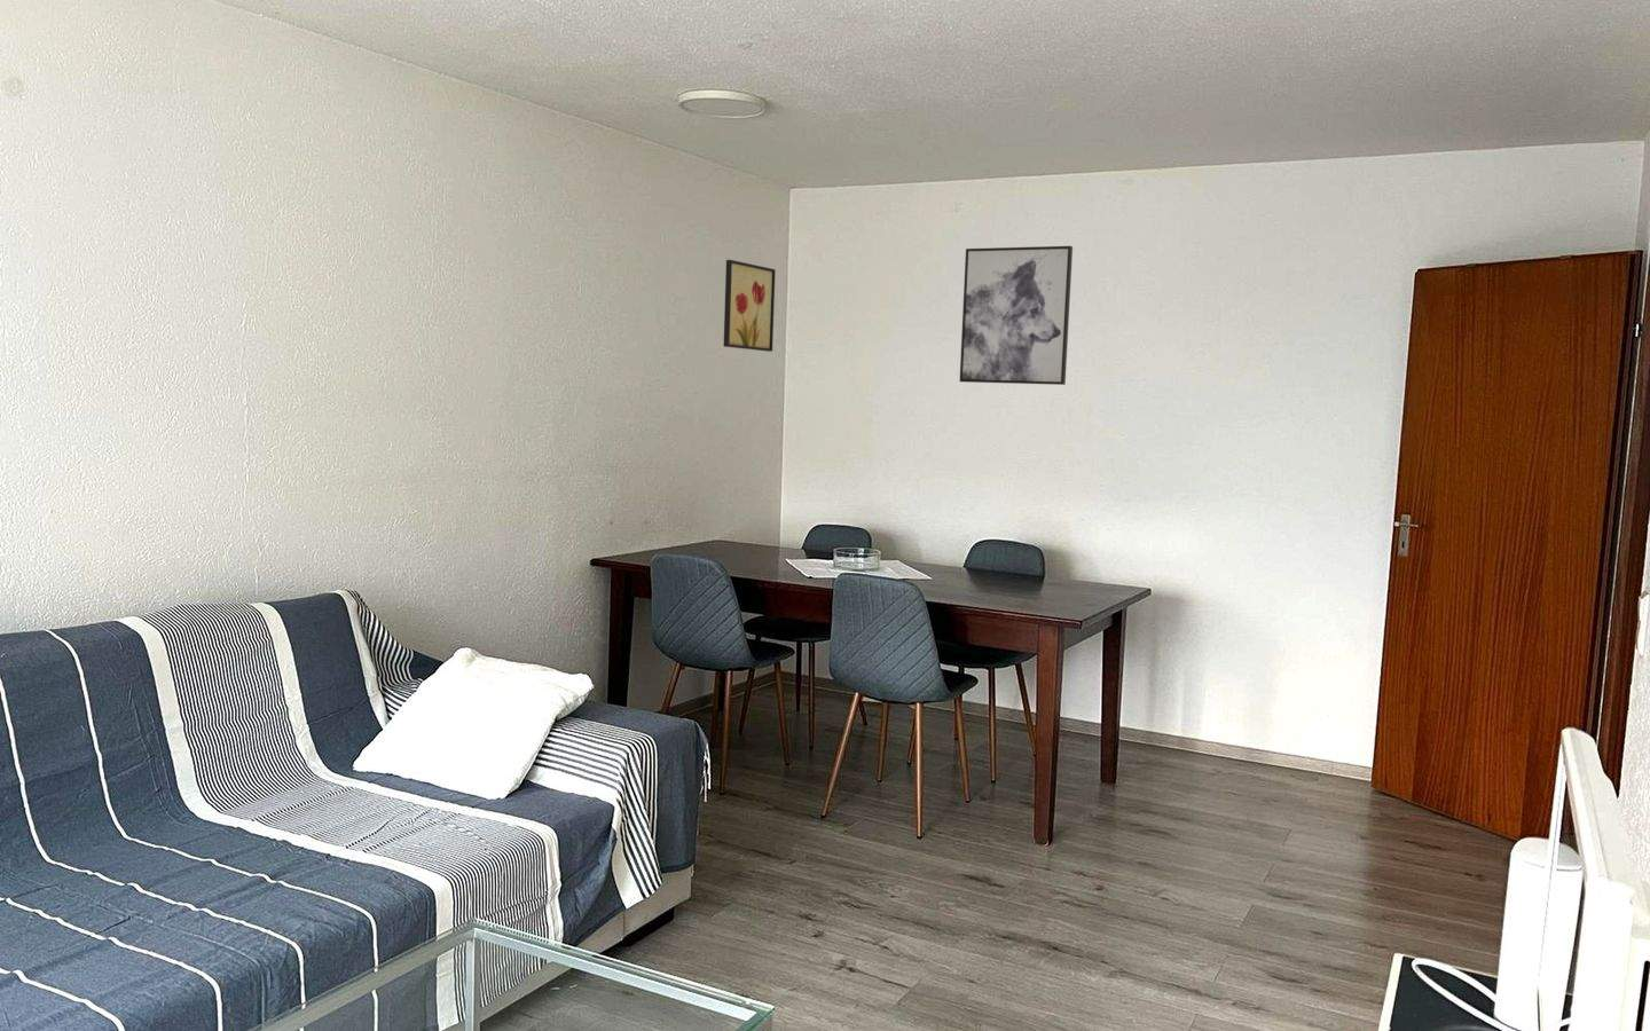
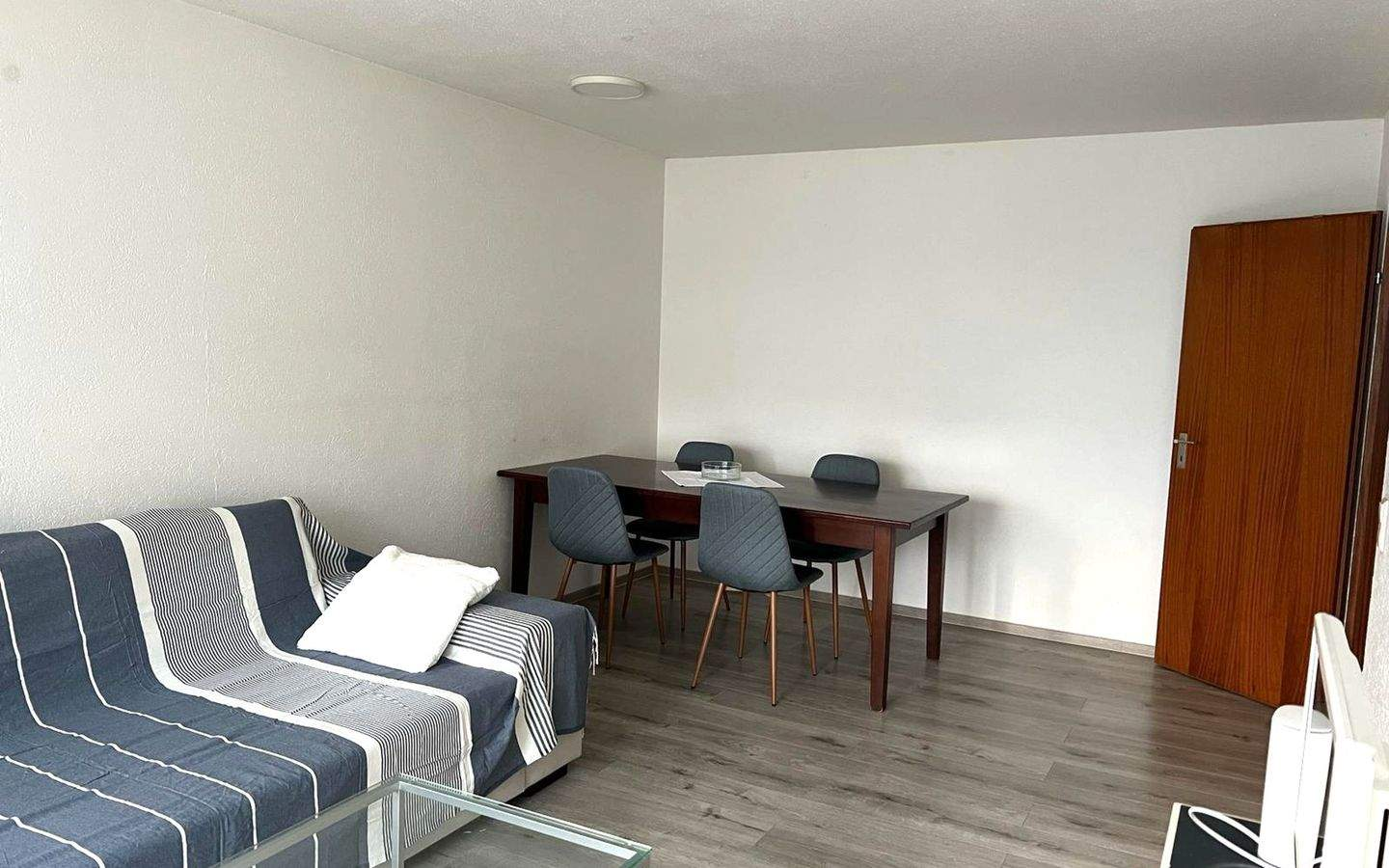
- wall art [723,259,777,353]
- wall art [959,245,1074,386]
